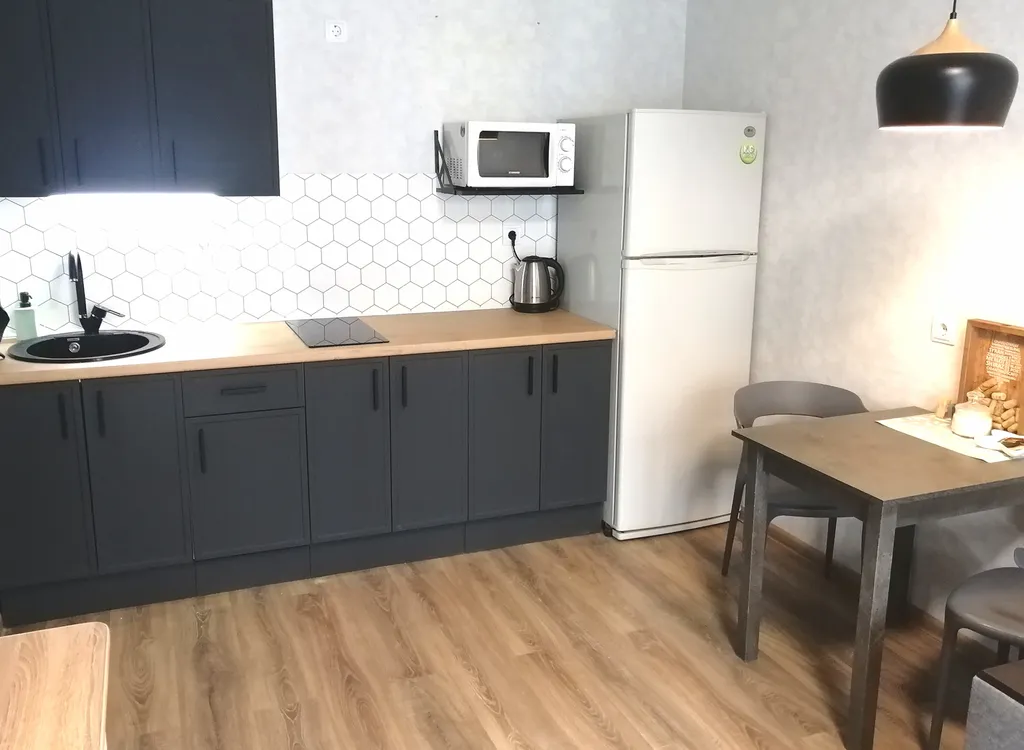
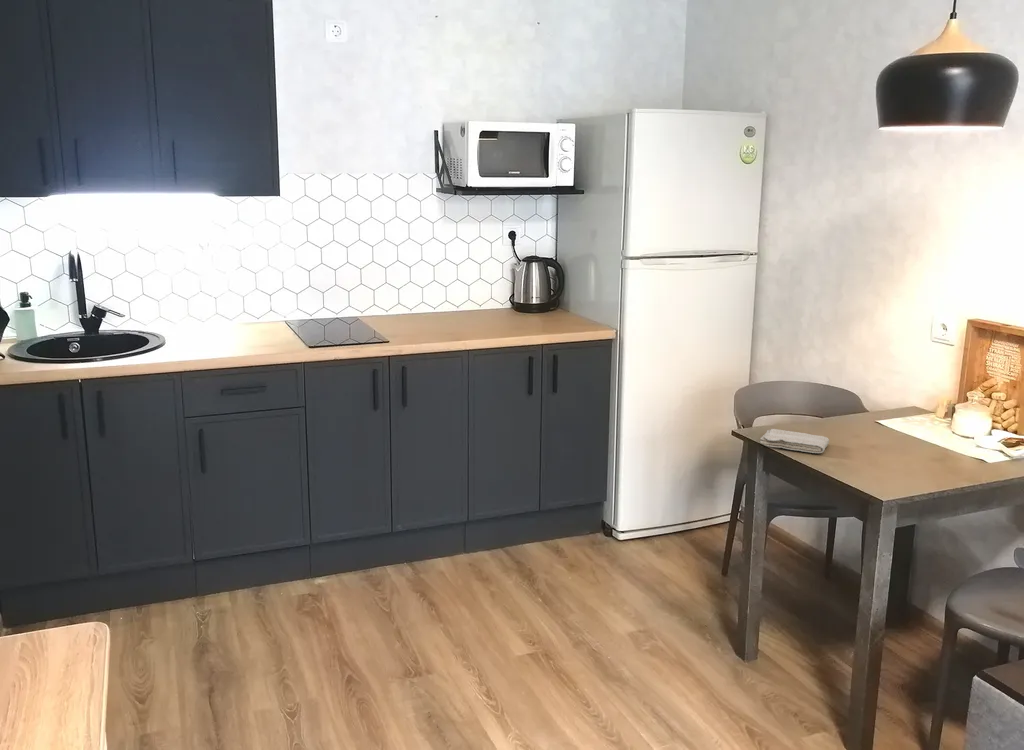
+ washcloth [760,428,830,454]
